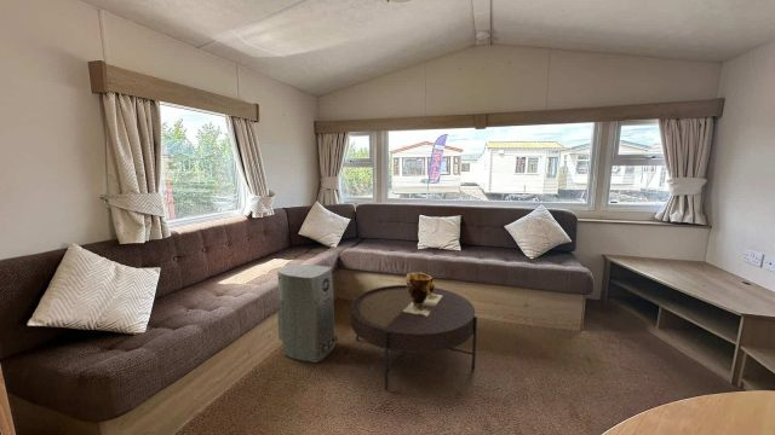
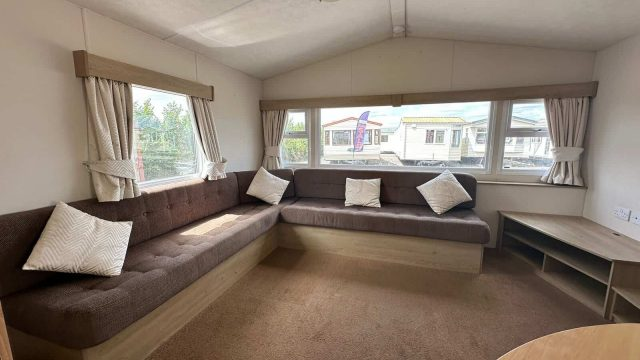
- clay pot [403,272,442,315]
- coffee table [350,284,478,392]
- air purifier [276,263,339,364]
